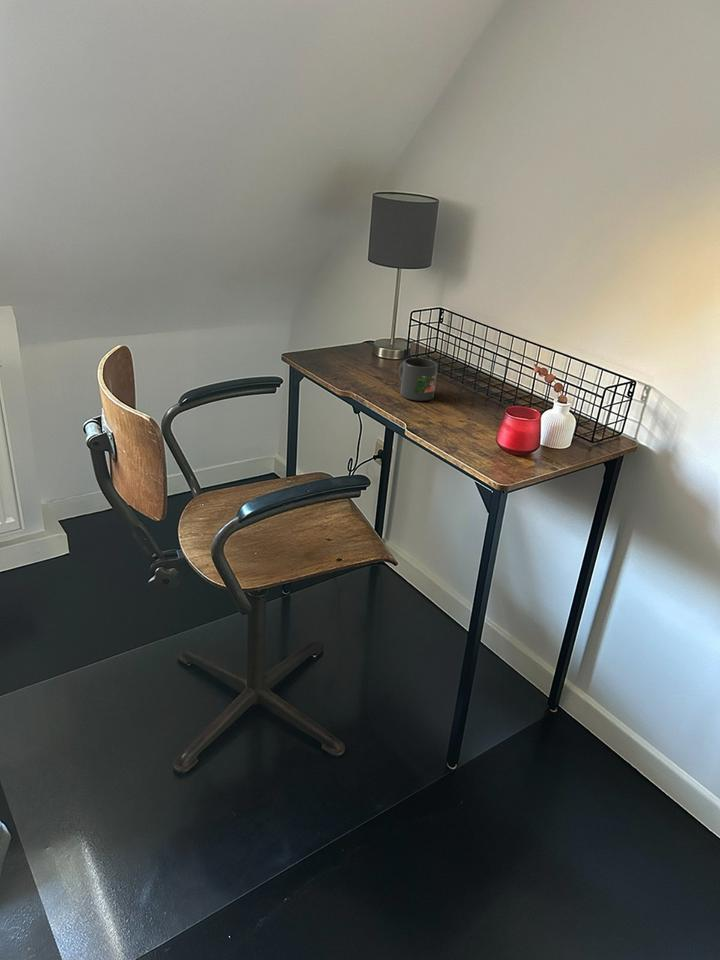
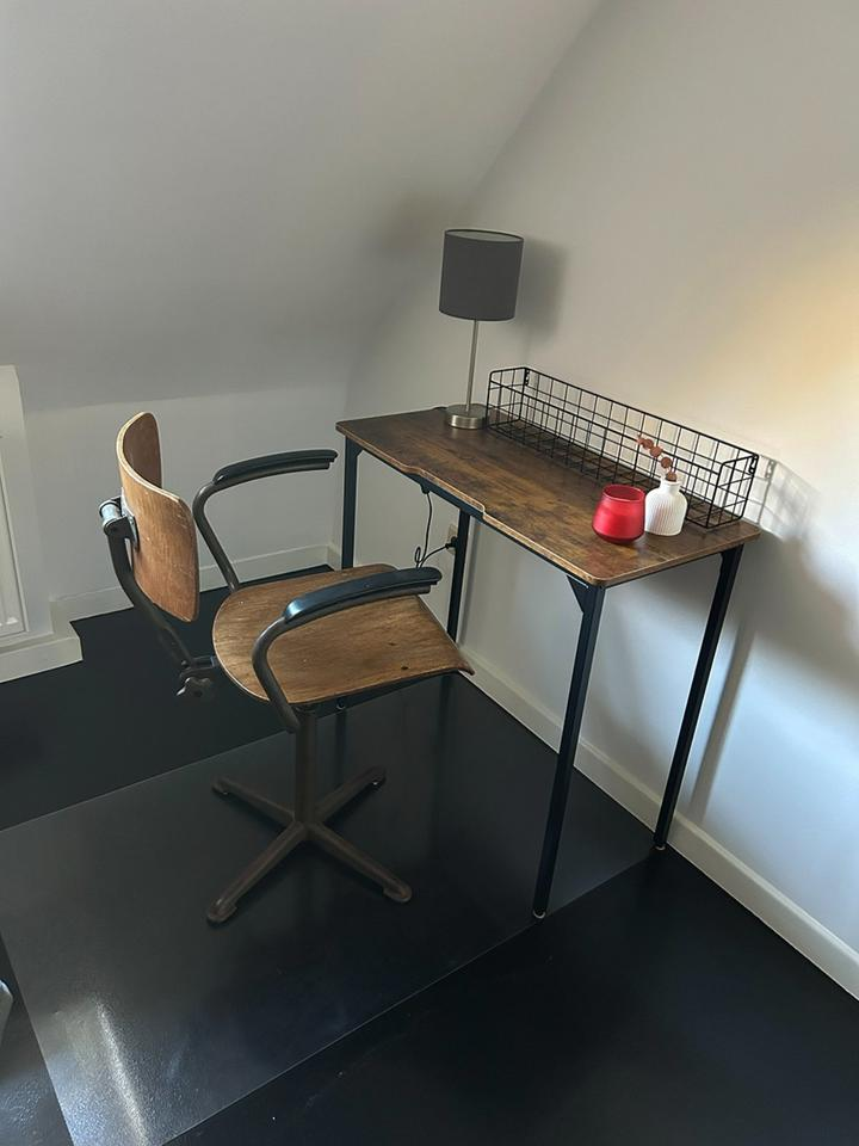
- mug [398,357,439,402]
